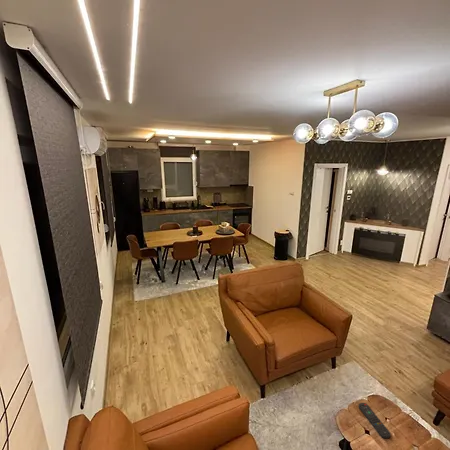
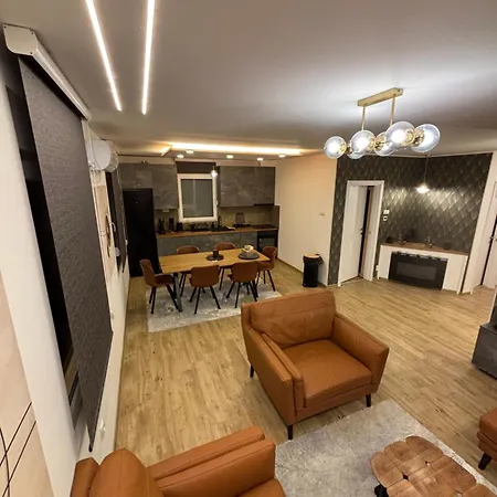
- remote control [358,402,392,439]
